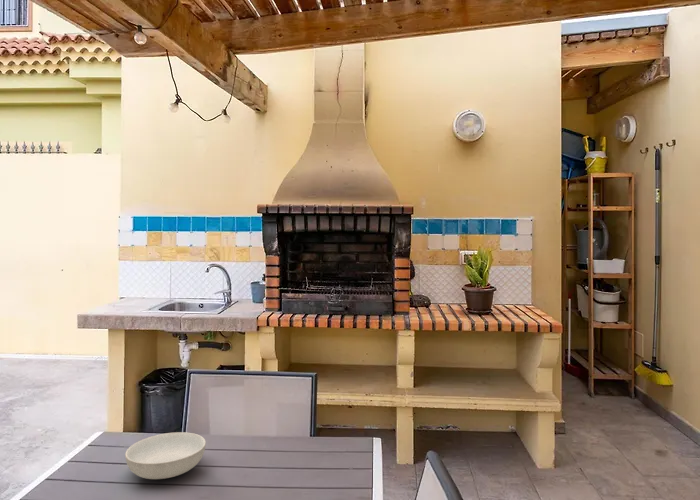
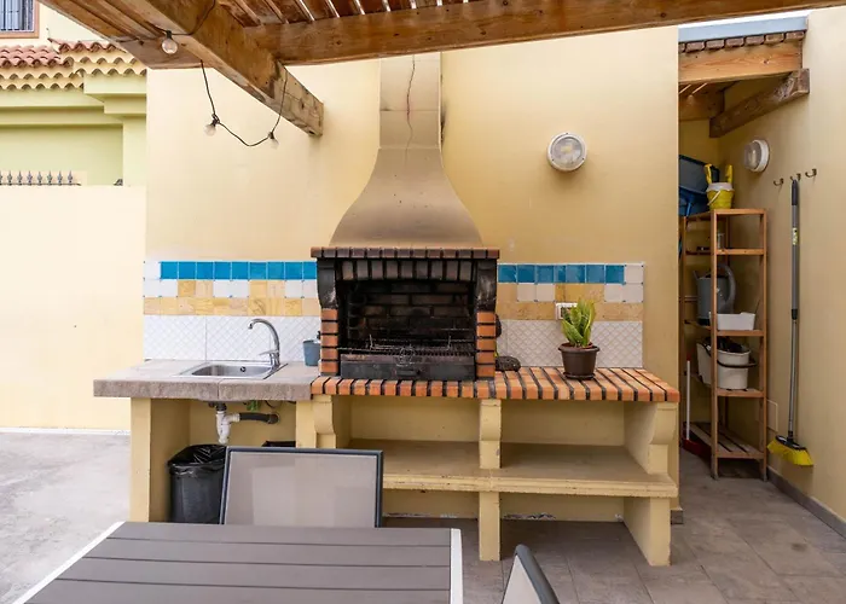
- serving bowl [124,431,207,480]
